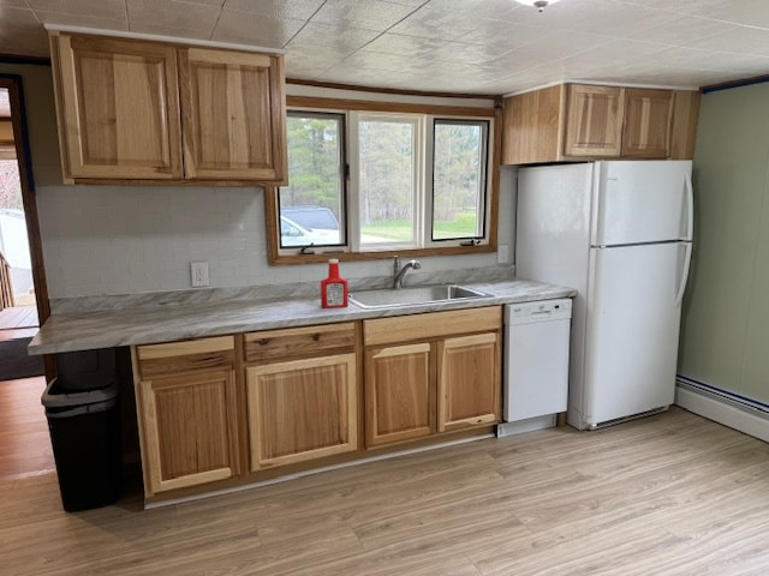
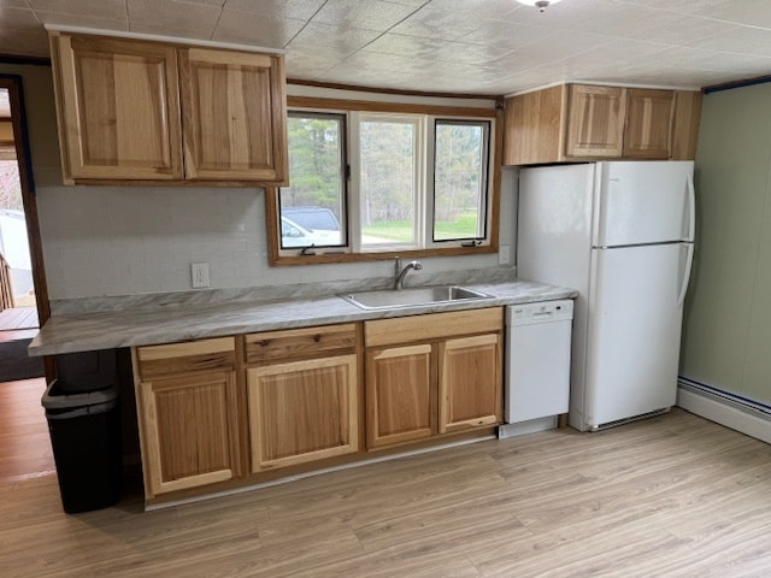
- soap bottle [320,258,350,310]
